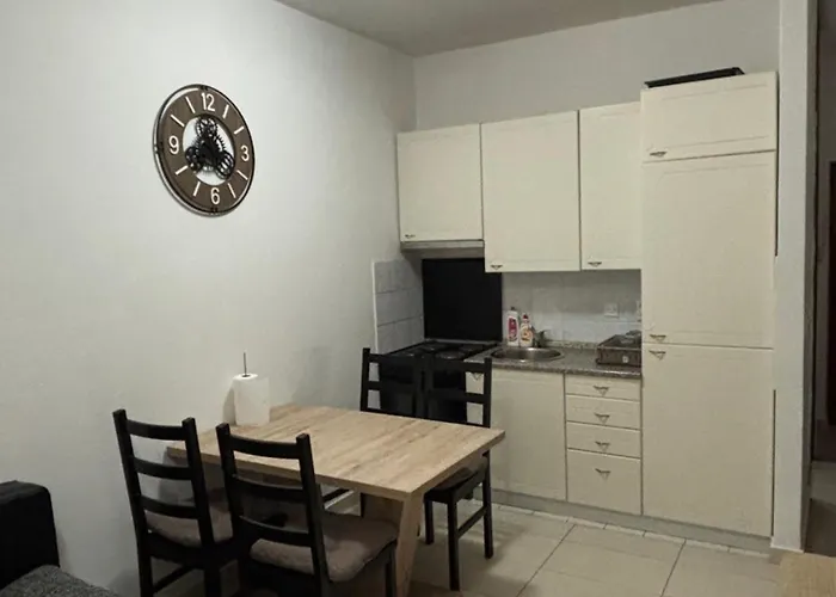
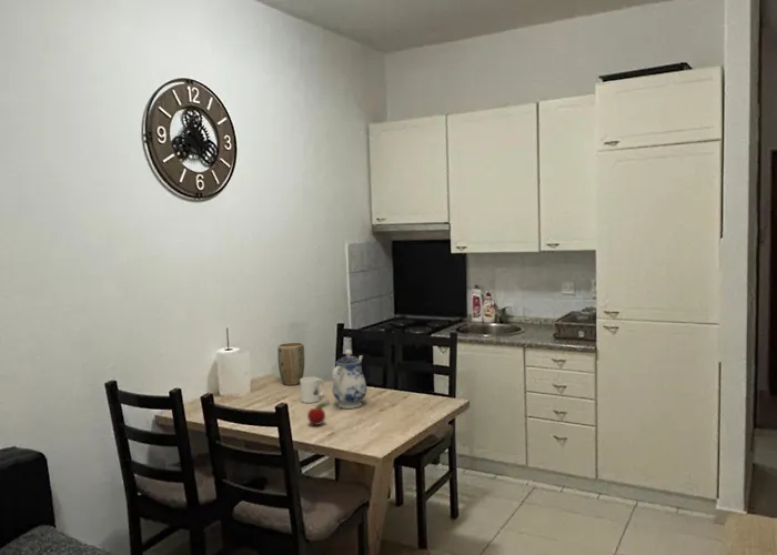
+ teapot [332,349,367,410]
+ fruit [306,398,332,426]
+ mug [300,376,325,404]
+ plant pot [276,342,305,386]
